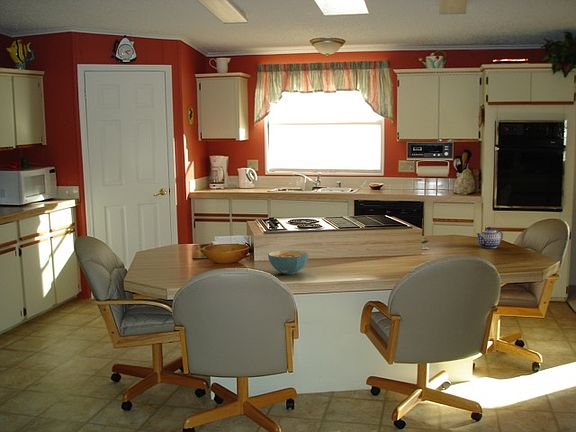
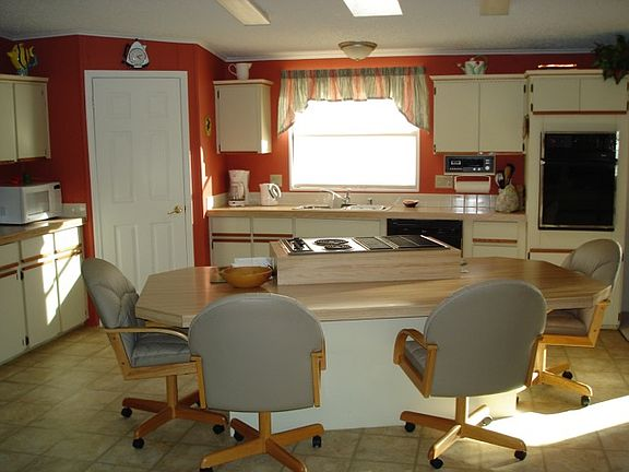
- teapot [476,226,504,249]
- cereal bowl [267,249,309,275]
